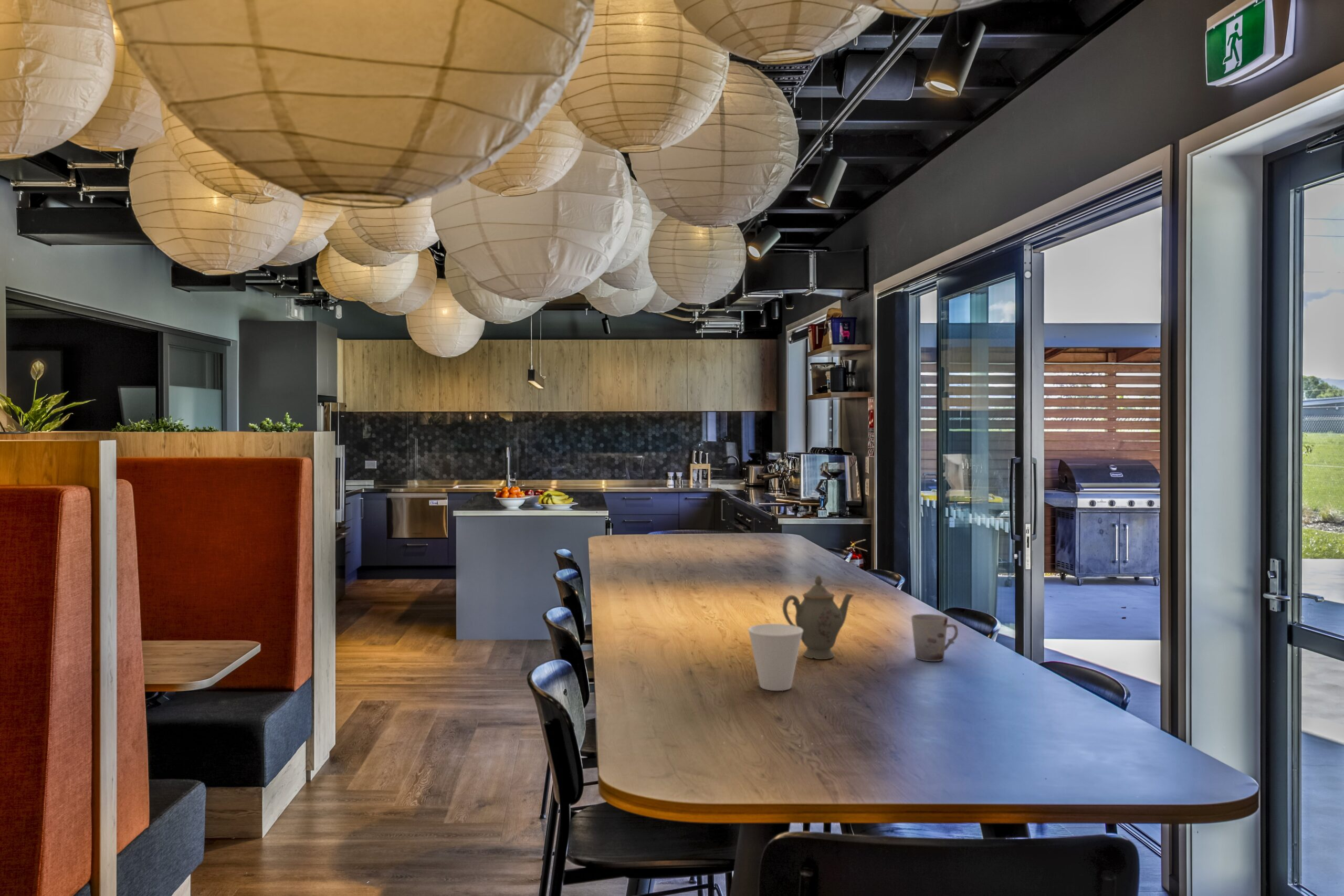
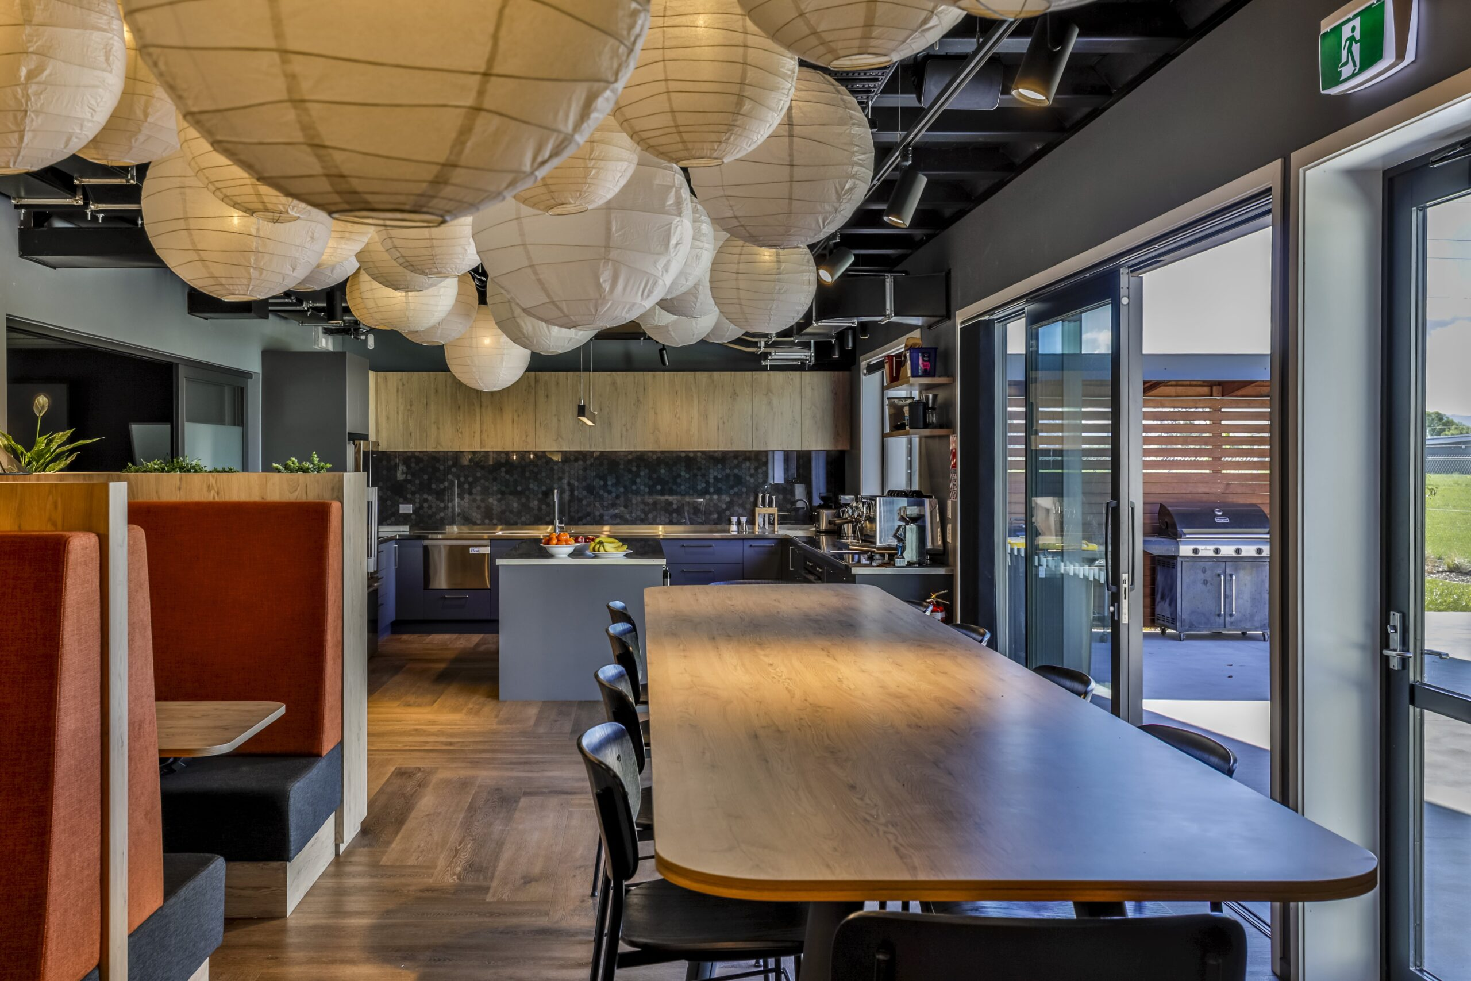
- cup [748,623,803,691]
- cup [910,614,959,662]
- chinaware [782,575,855,660]
